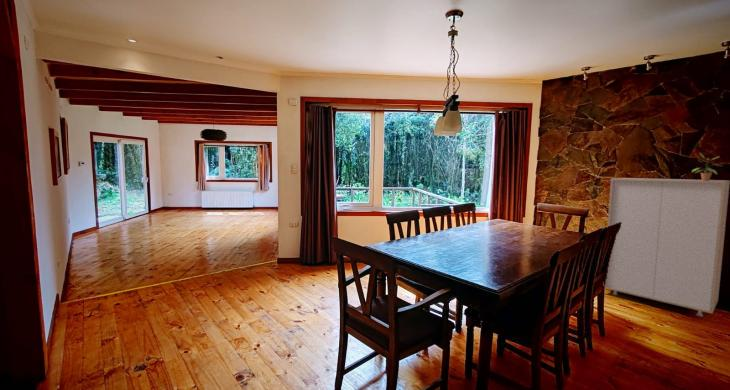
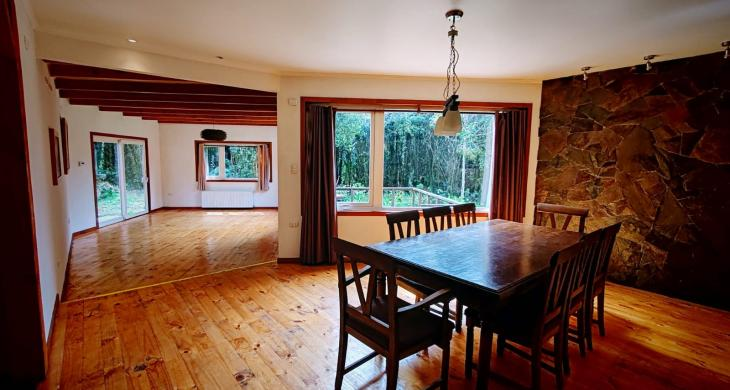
- potted plant [691,152,722,181]
- storage cabinet [604,177,730,317]
